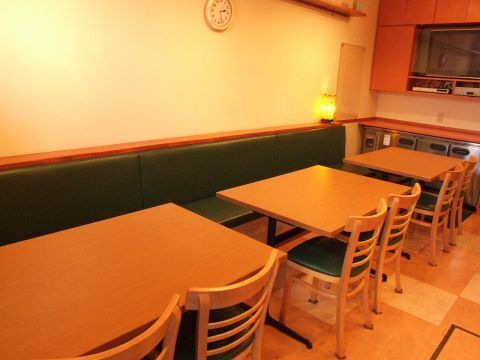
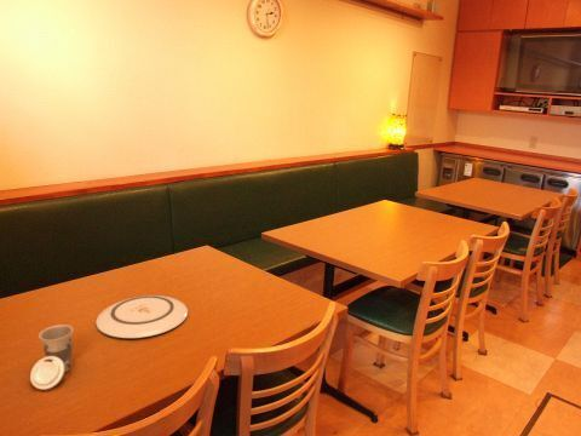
+ cup [29,323,75,391]
+ plate [94,294,189,339]
